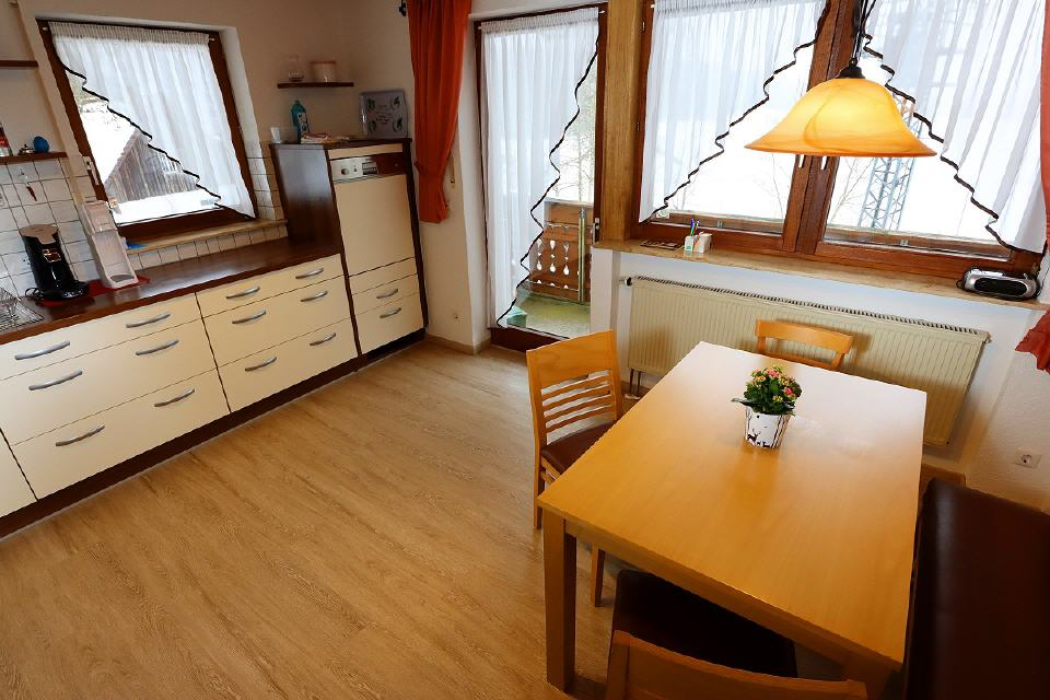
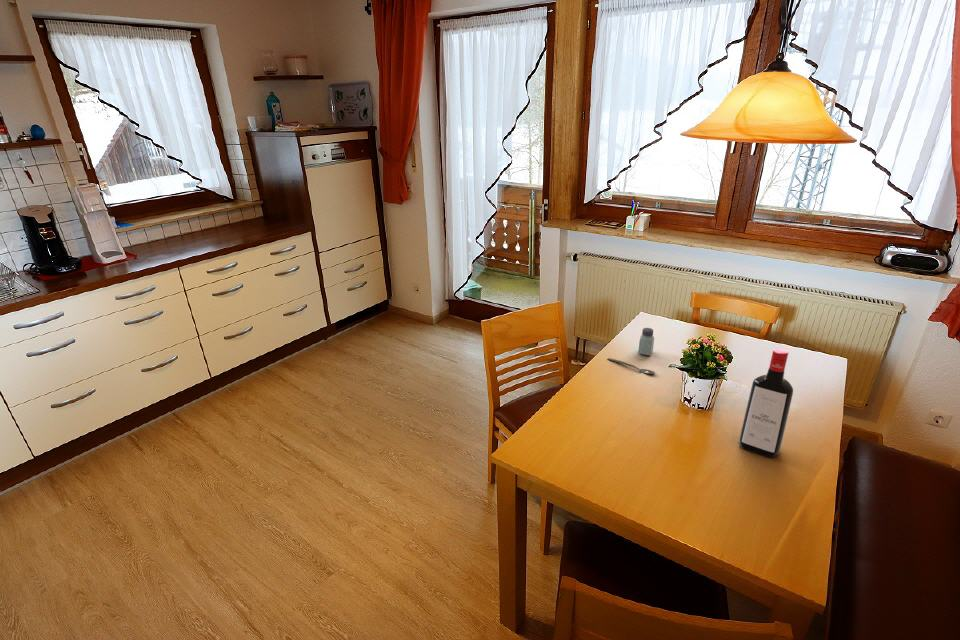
+ saltshaker [637,327,655,356]
+ liquor bottle [739,348,794,458]
+ spoon [607,357,656,375]
